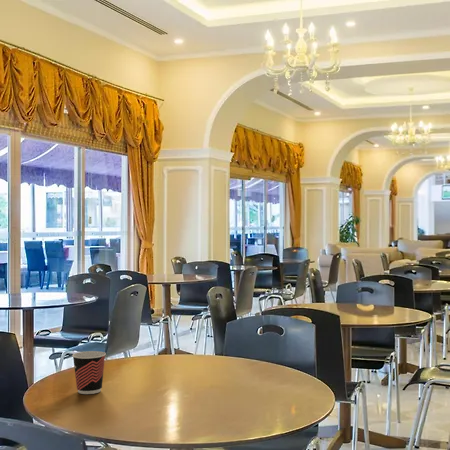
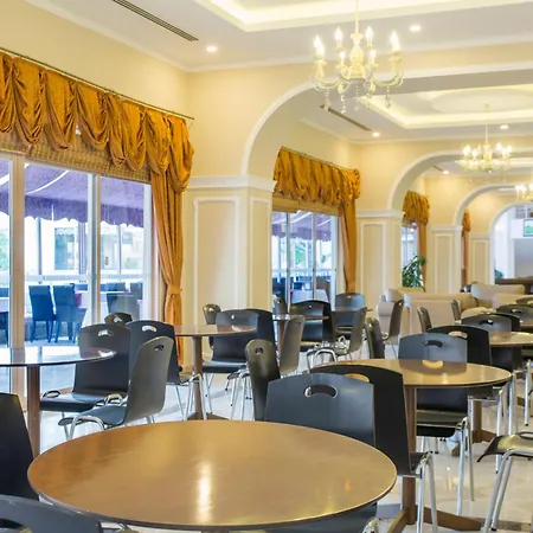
- cup [71,350,107,395]
